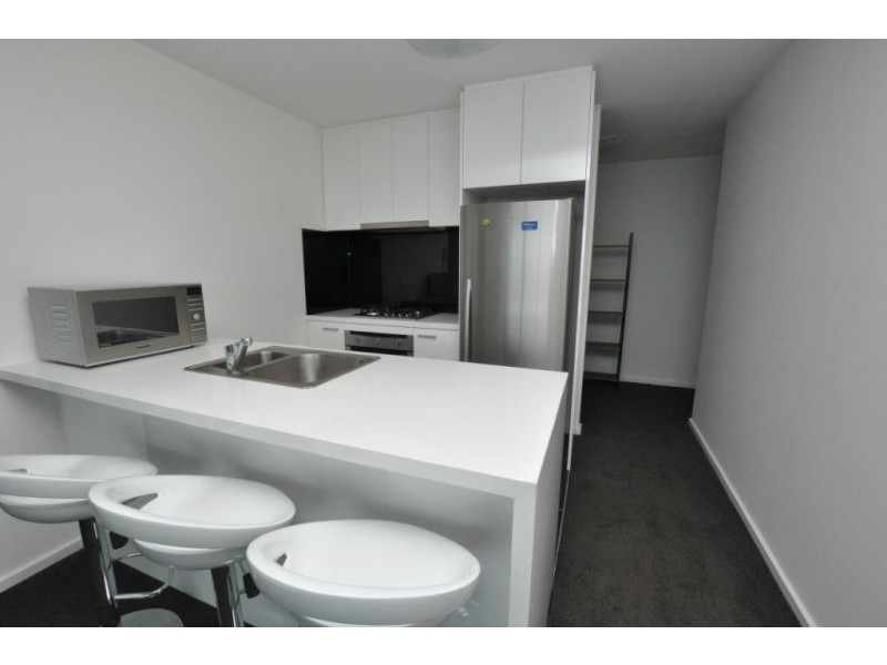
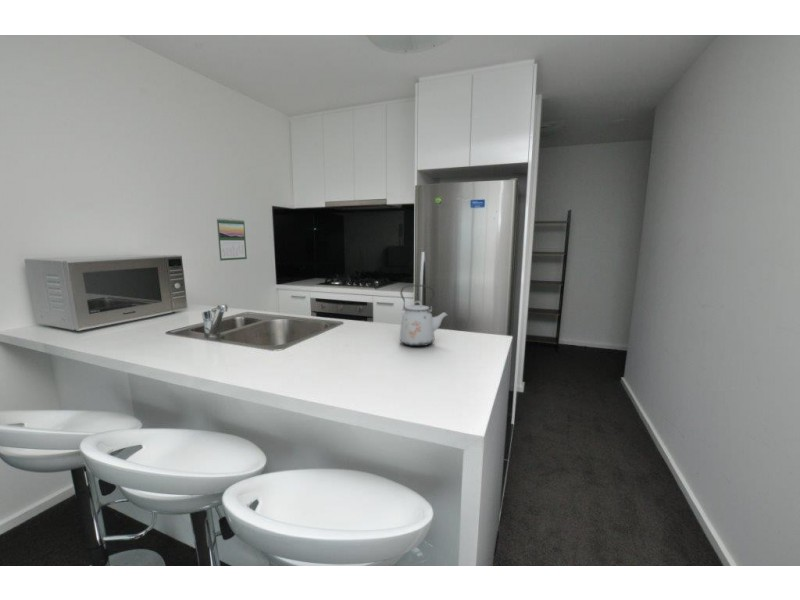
+ kettle [399,284,450,347]
+ calendar [215,217,248,262]
